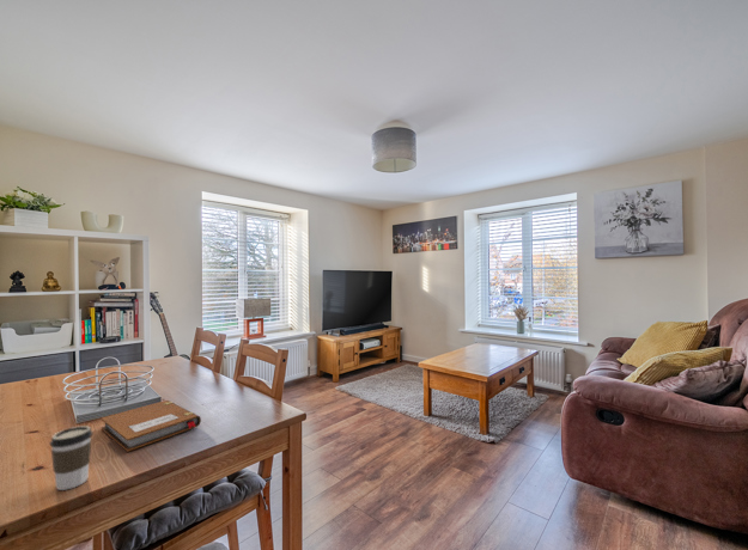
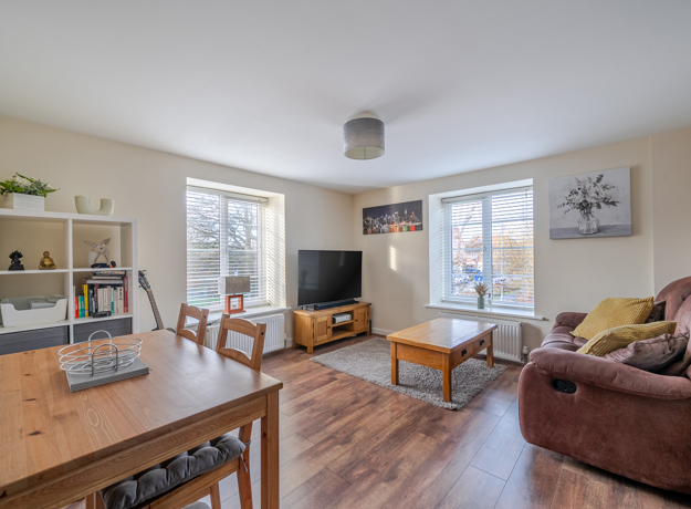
- coffee cup [49,424,93,491]
- notebook [101,399,202,453]
